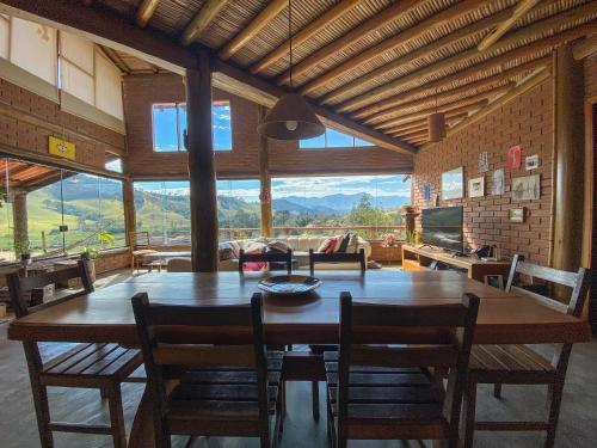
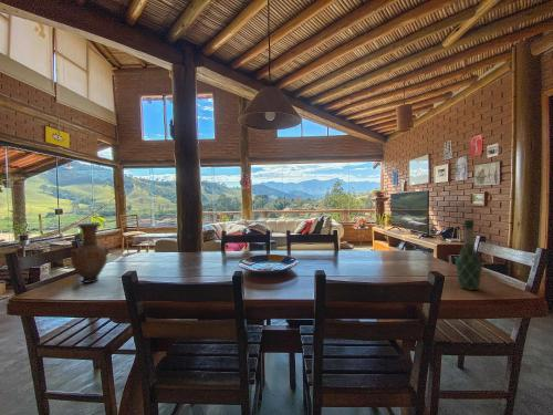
+ vase [70,222,109,284]
+ wine bottle [455,219,483,291]
